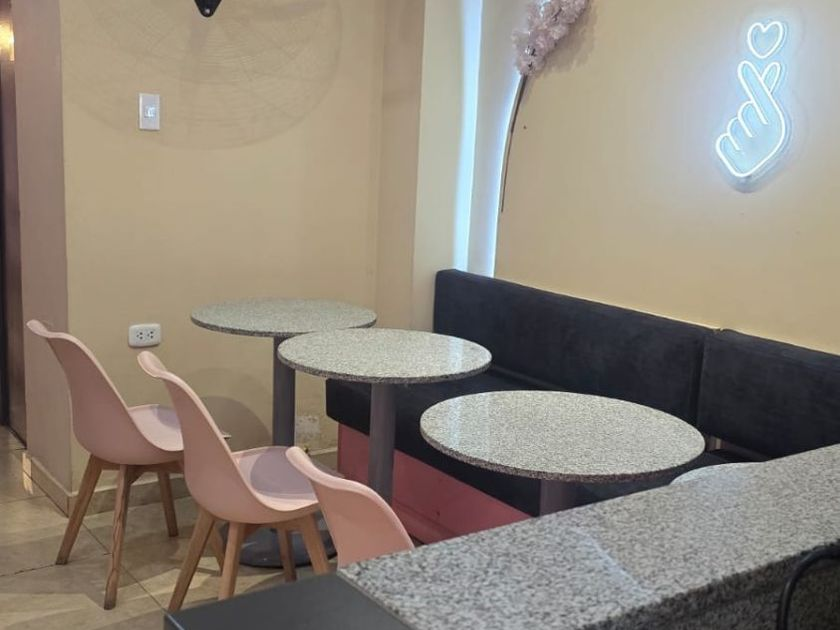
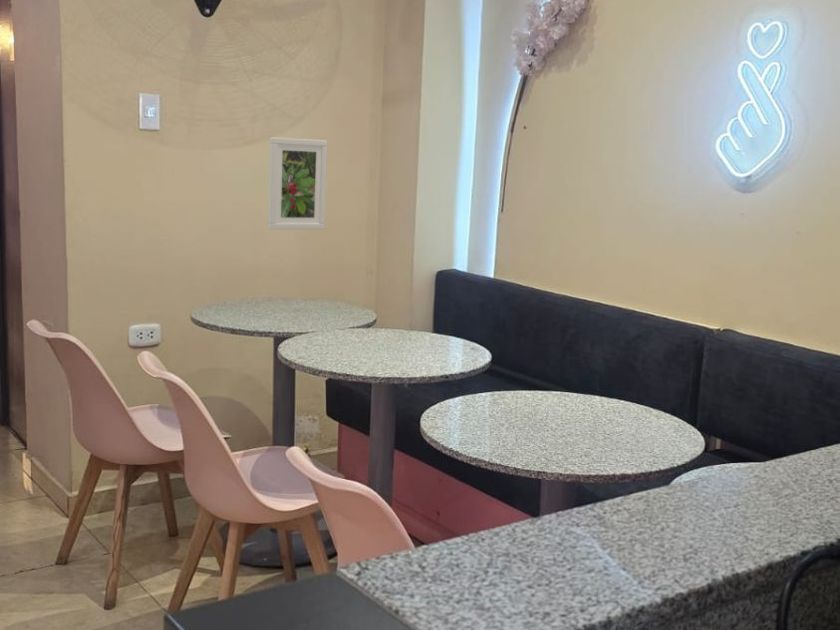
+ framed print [267,136,328,230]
